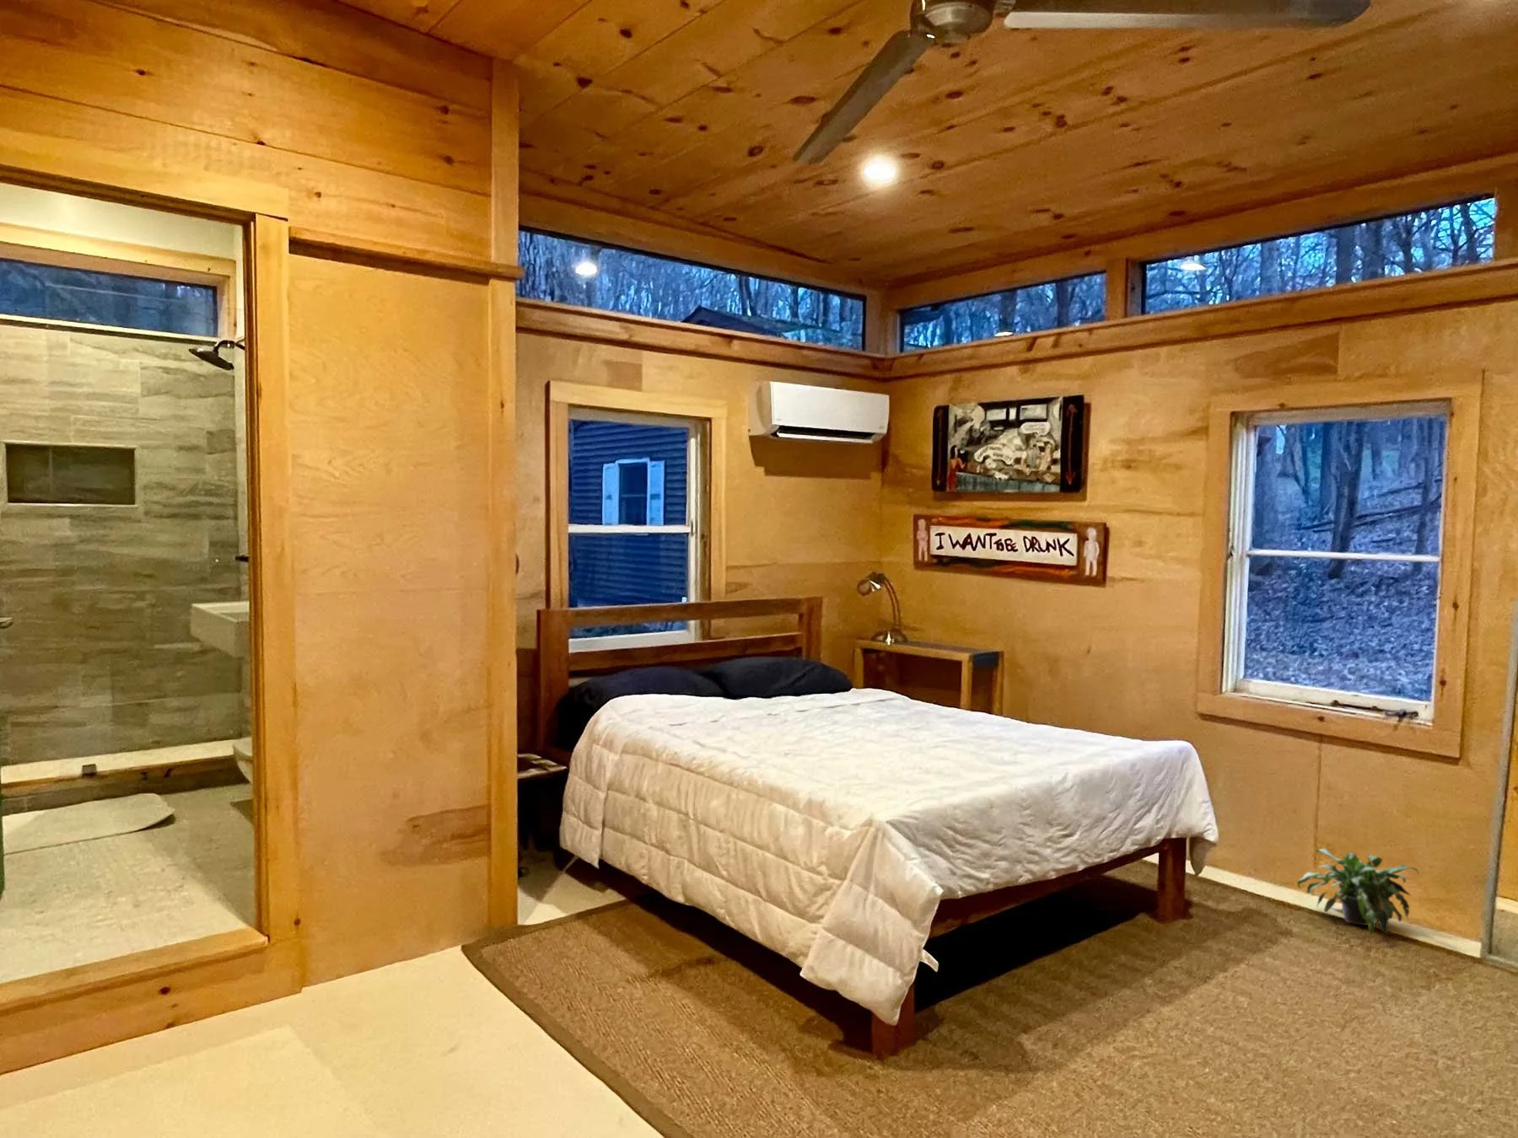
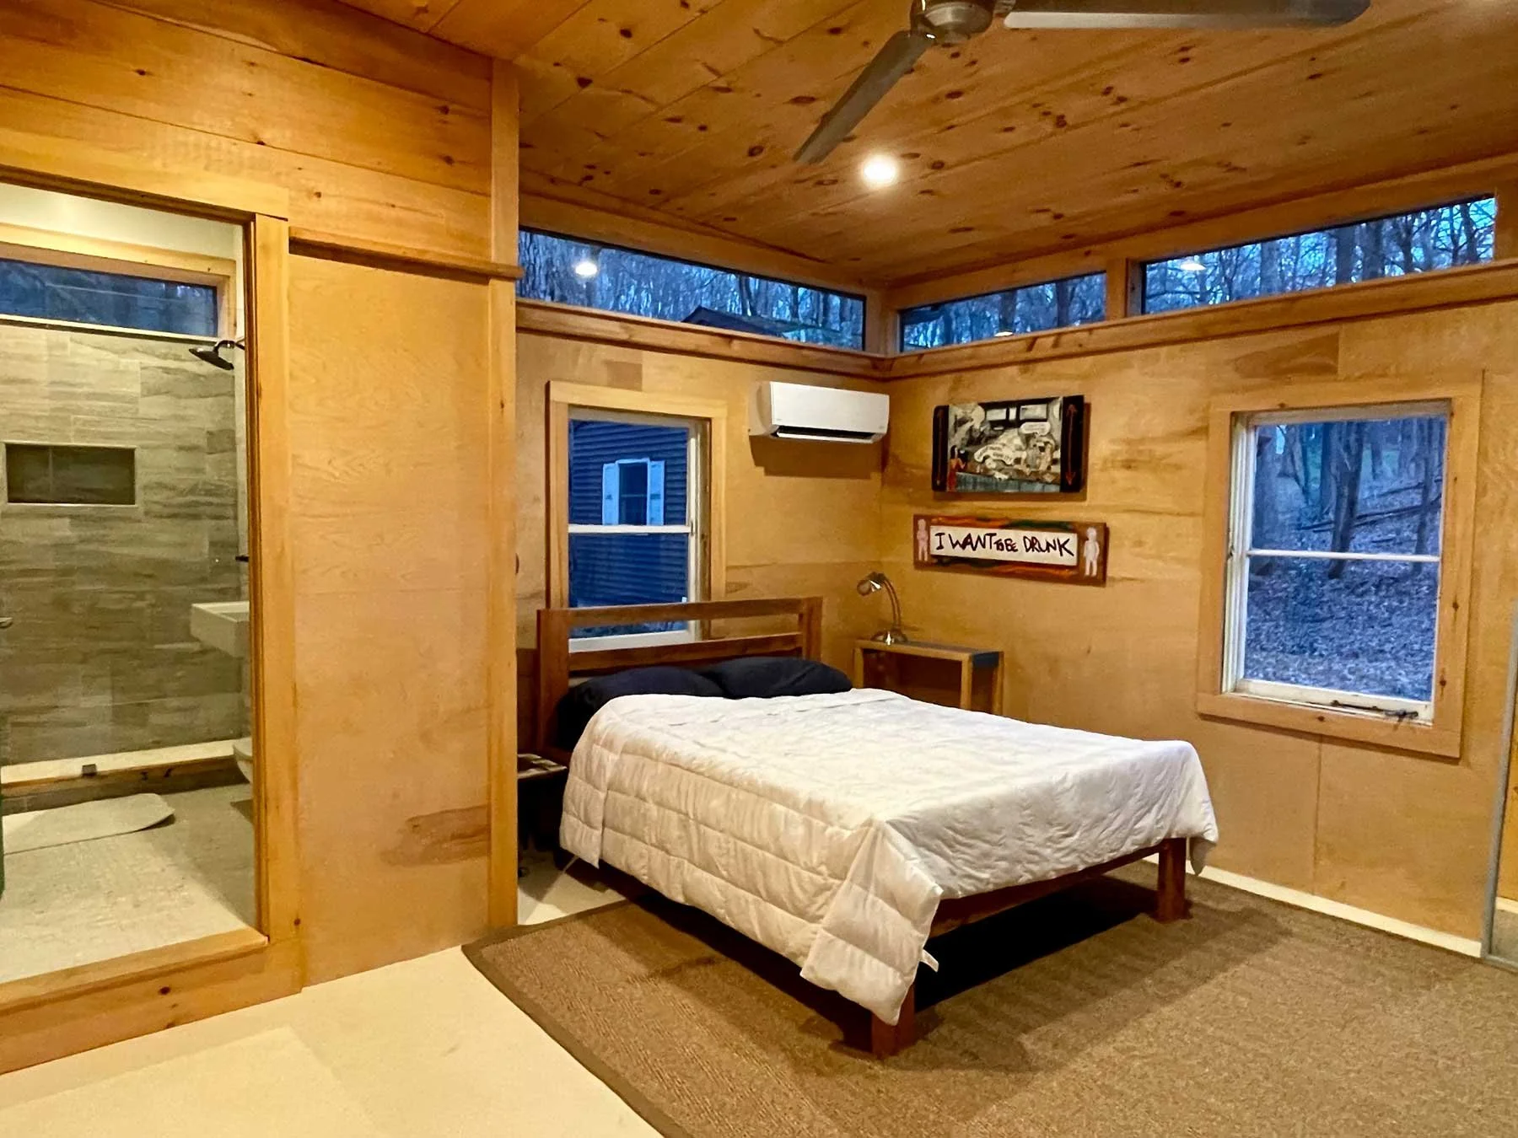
- potted plant [1296,848,1420,935]
